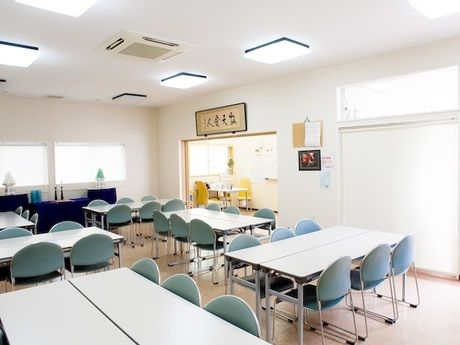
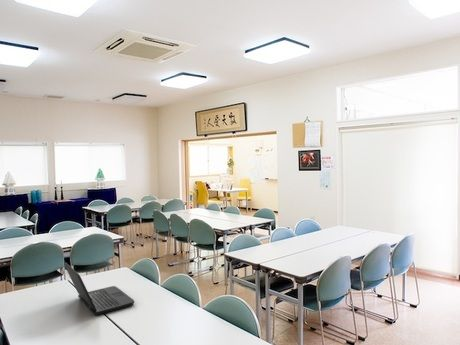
+ laptop [63,261,135,316]
